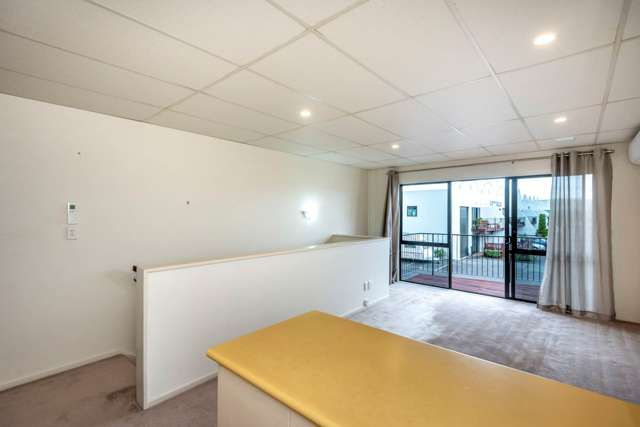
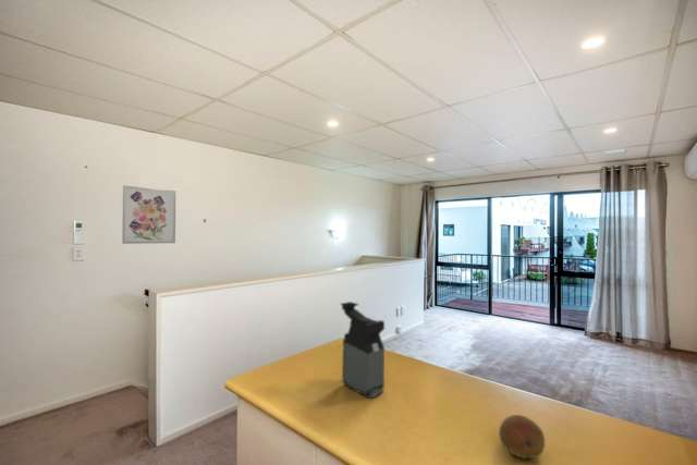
+ fruit [498,414,546,460]
+ wall art [121,184,178,245]
+ coffee maker [339,301,386,399]
